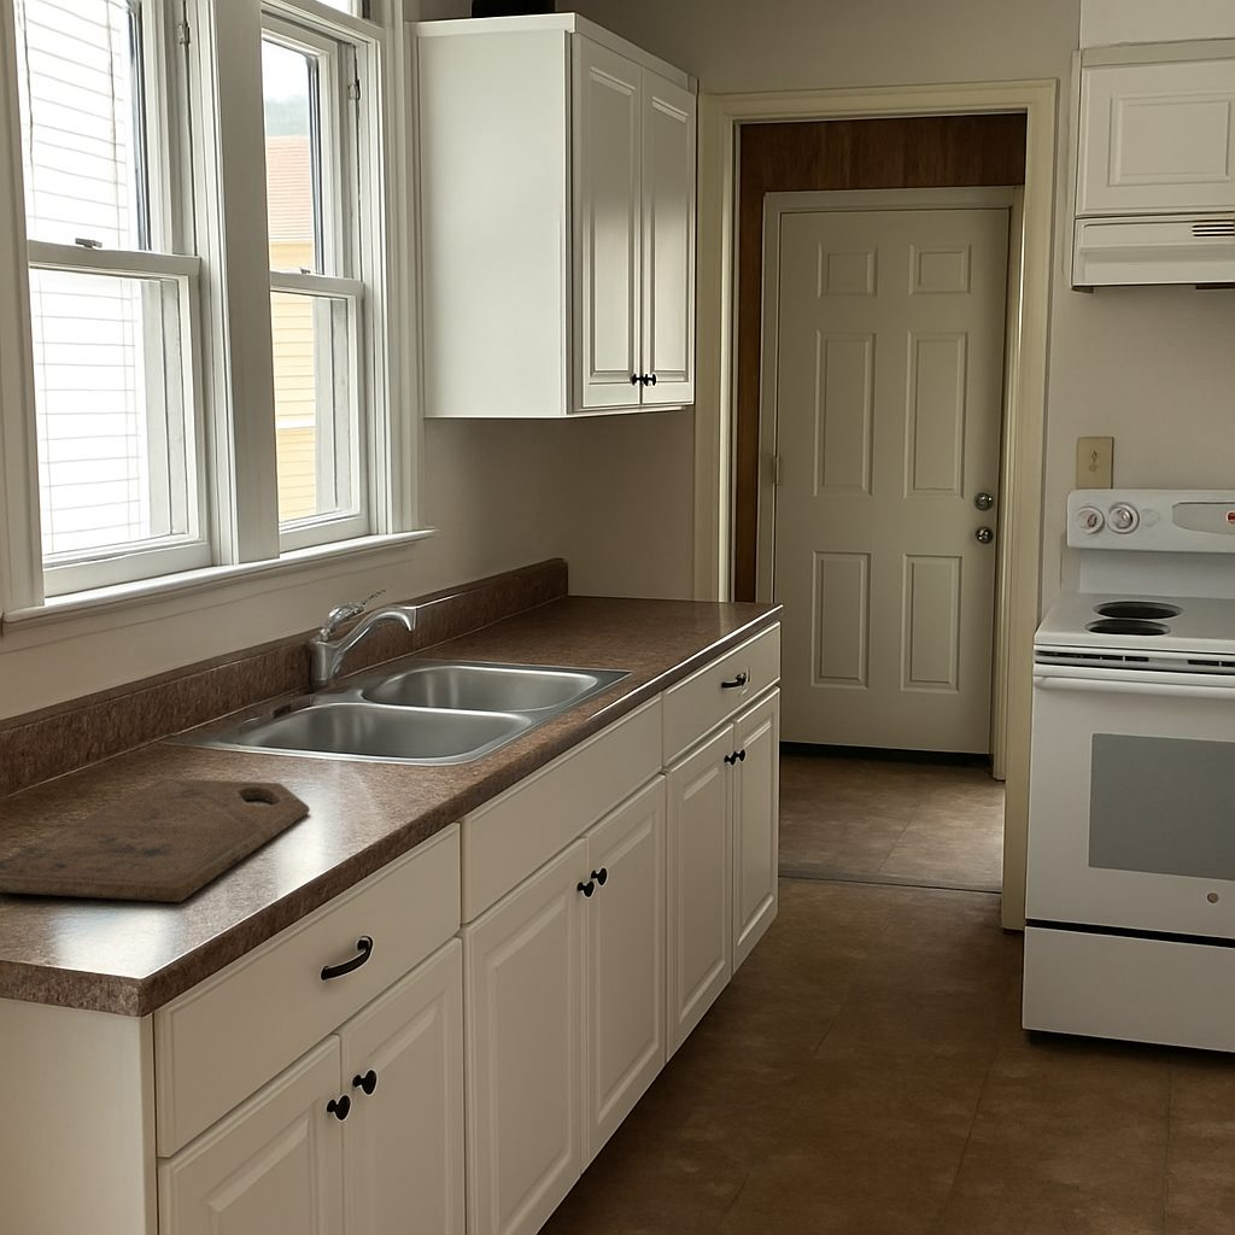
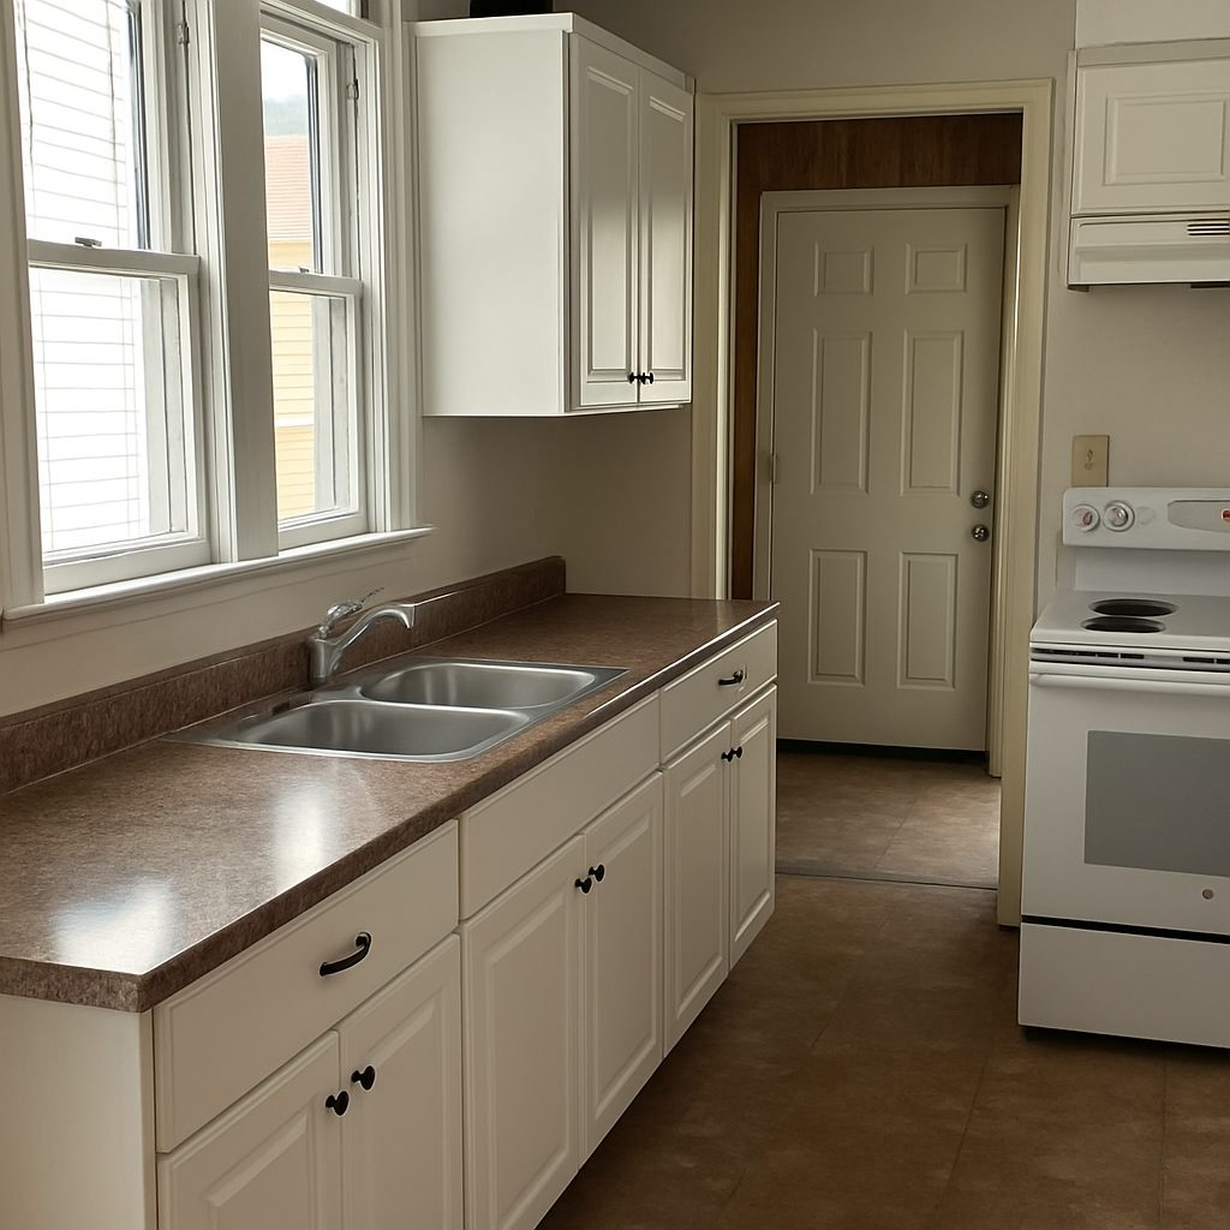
- cutting board [0,777,311,903]
